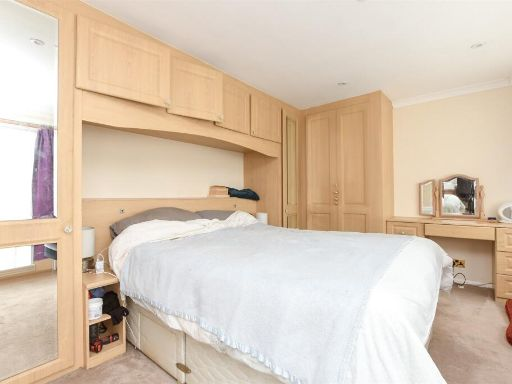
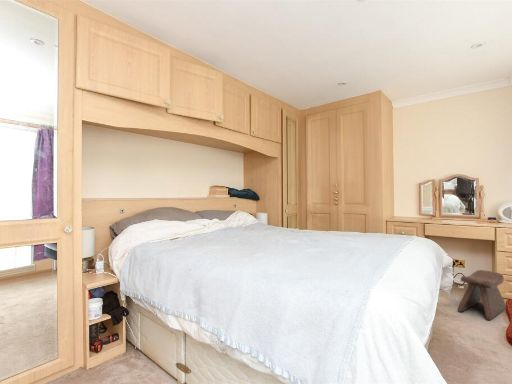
+ stool [457,269,507,321]
